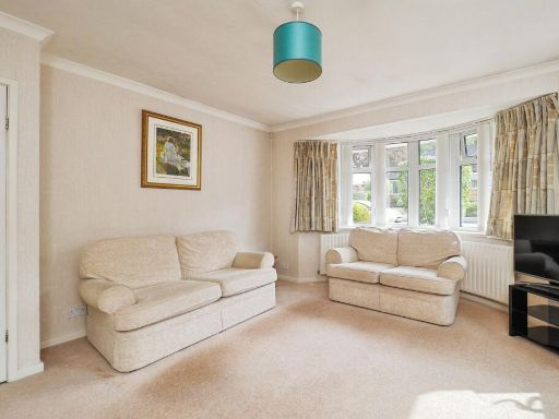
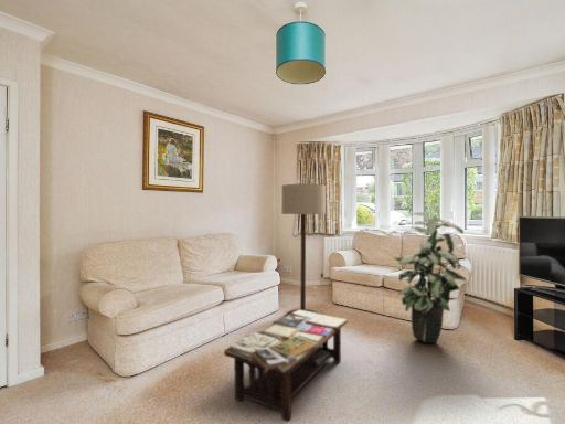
+ coffee table [223,310,349,423]
+ floor lamp [280,183,327,317]
+ indoor plant [393,211,468,343]
